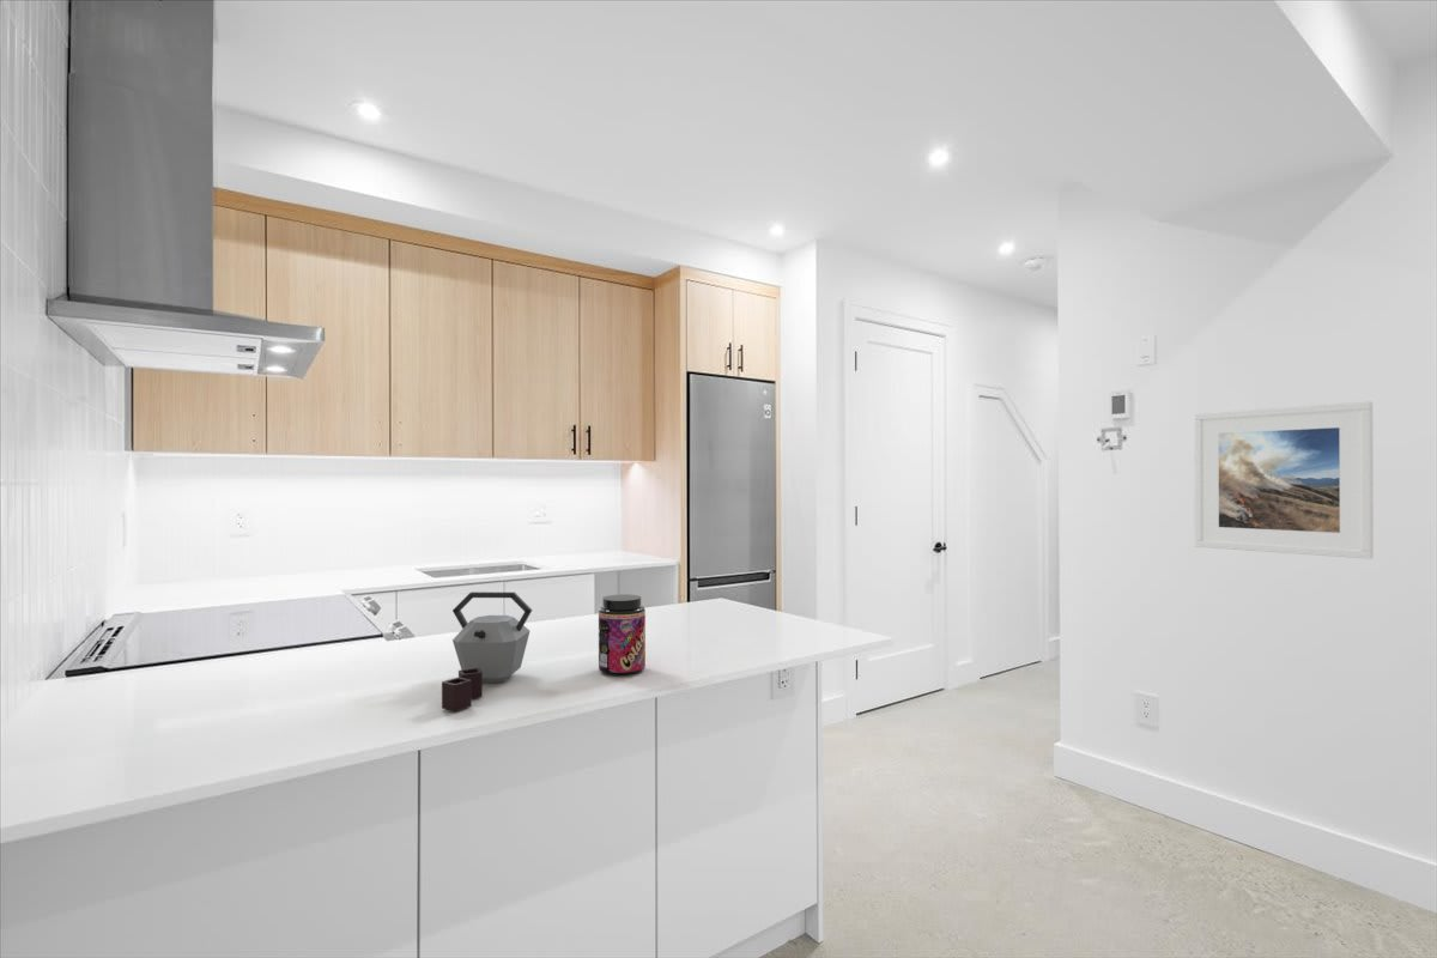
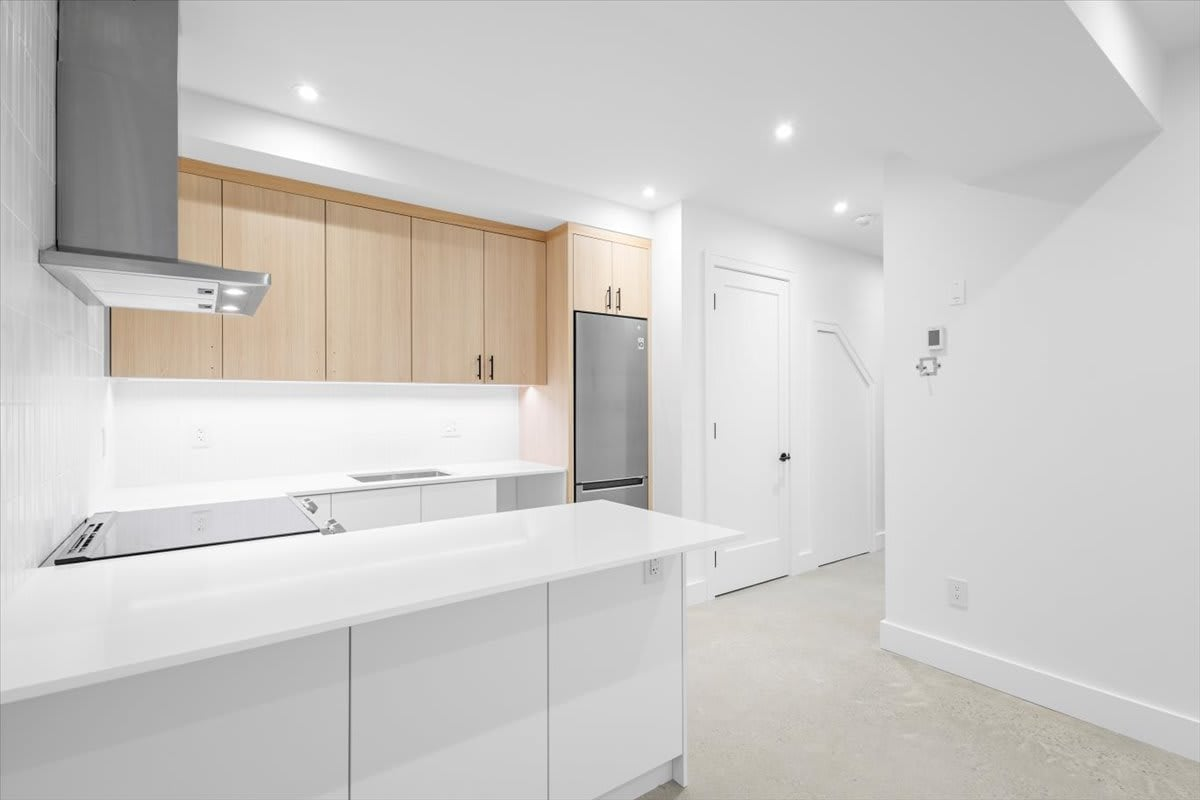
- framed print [1193,400,1375,560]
- jar [598,593,647,677]
- kettle [441,590,533,713]
